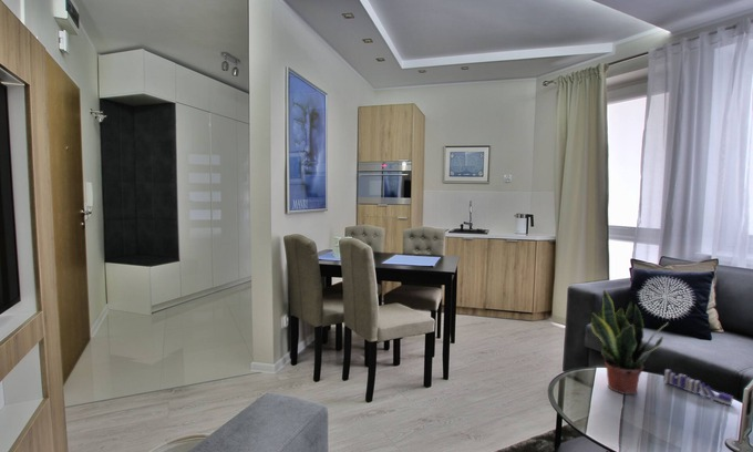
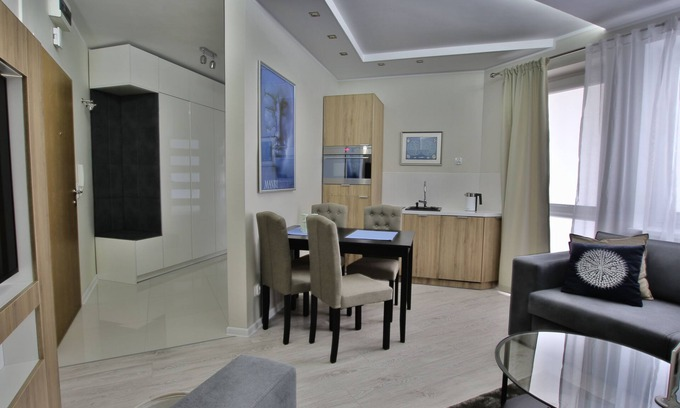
- book [662,368,734,407]
- potted plant [589,288,670,396]
